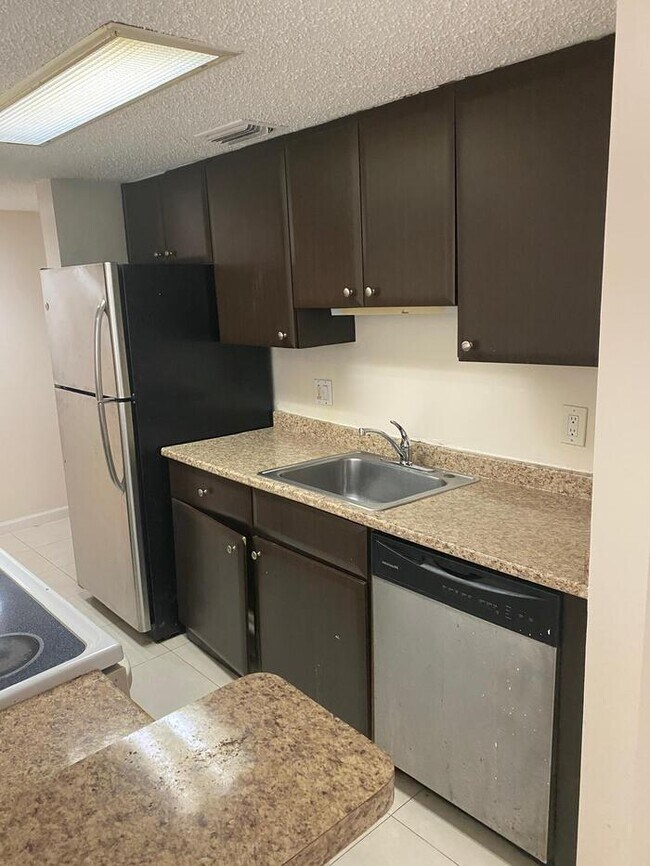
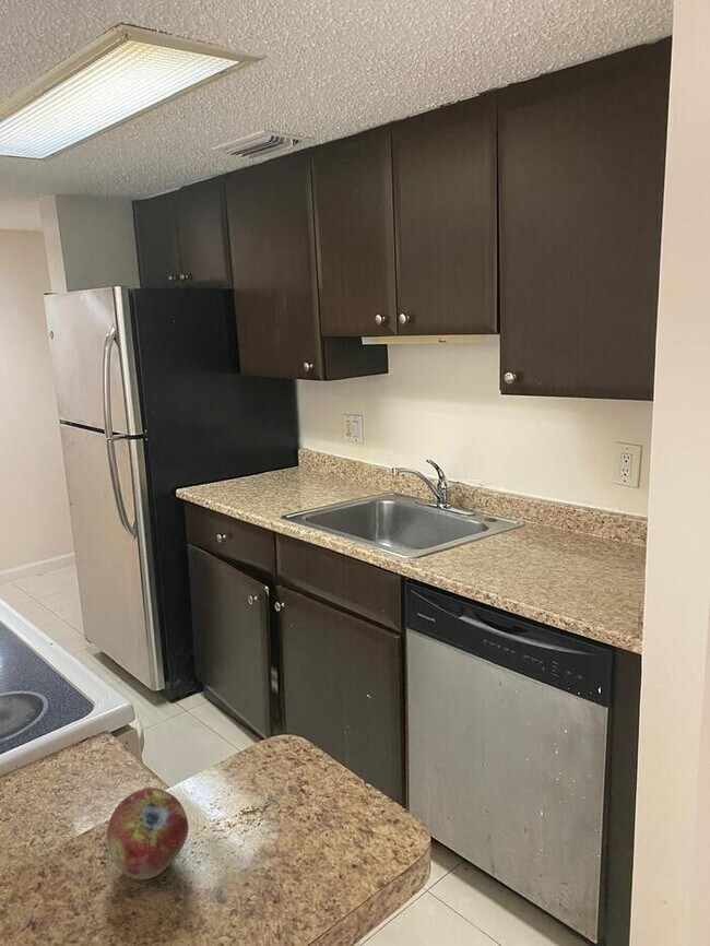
+ fruit [106,787,190,880]
